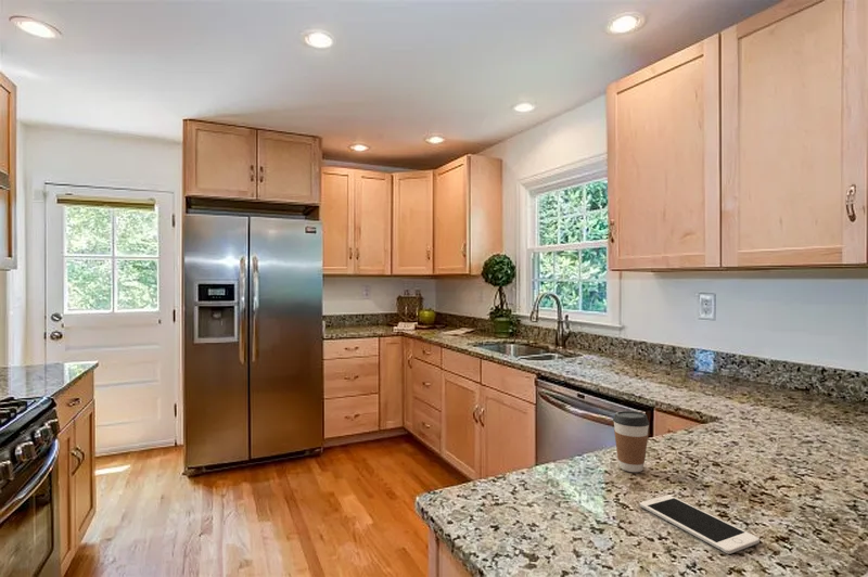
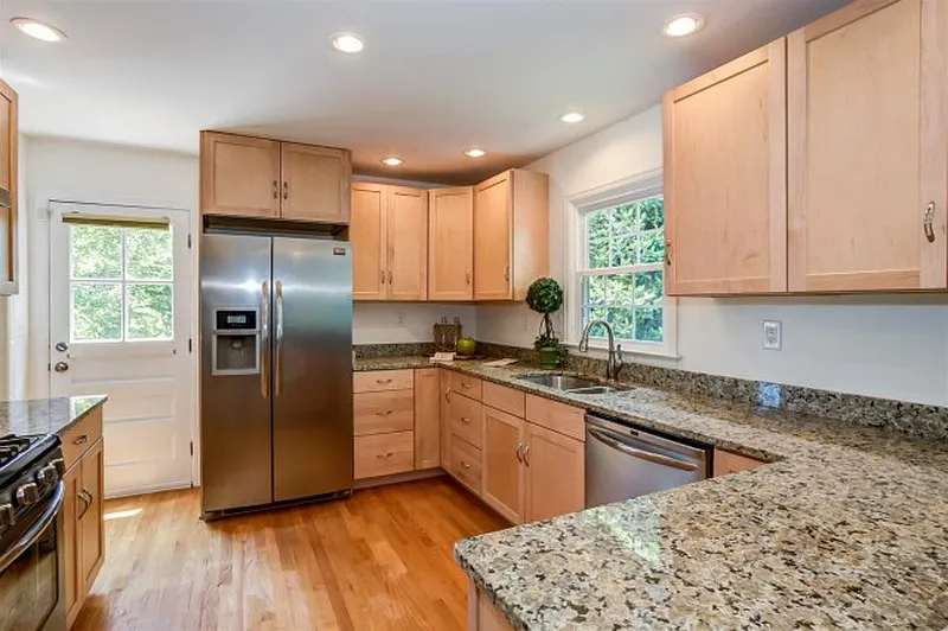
- cell phone [639,495,761,555]
- coffee cup [612,410,650,473]
